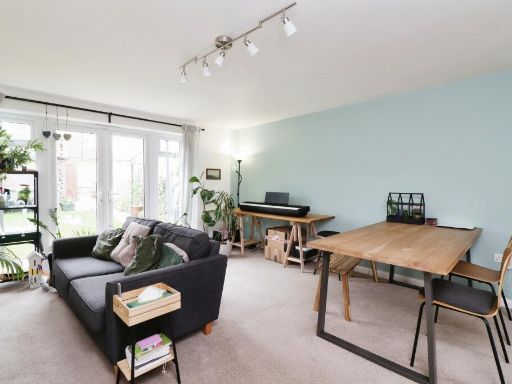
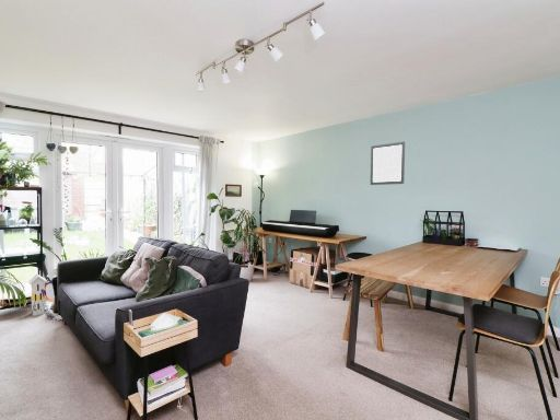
+ wall art [370,141,406,186]
